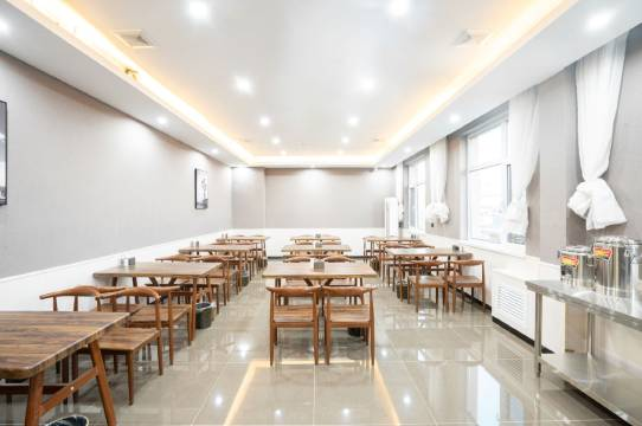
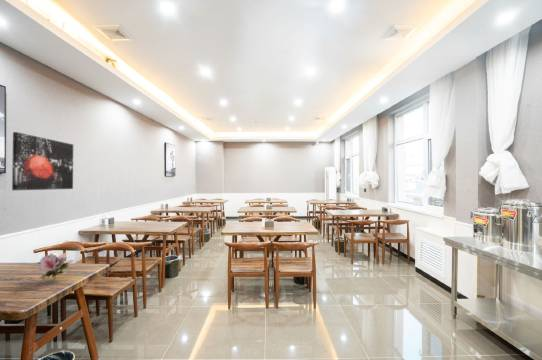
+ wall art [11,131,74,191]
+ flower [35,251,75,281]
